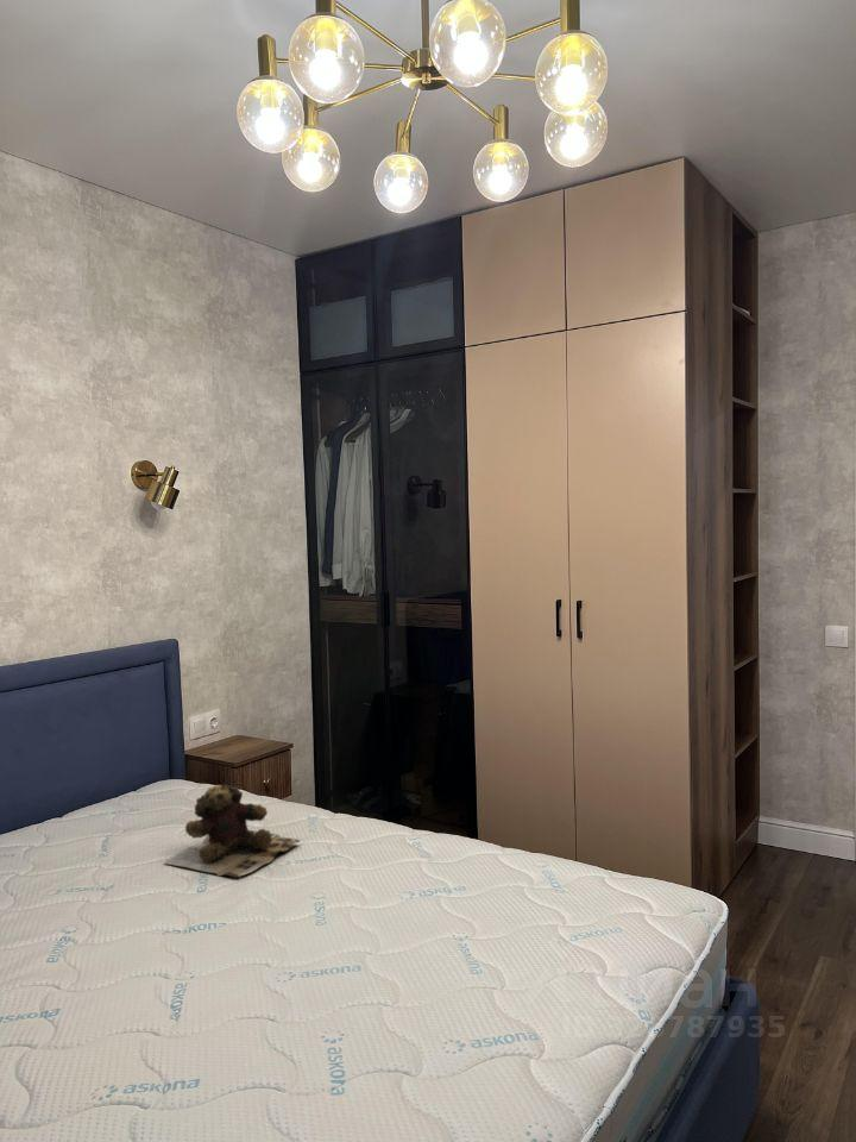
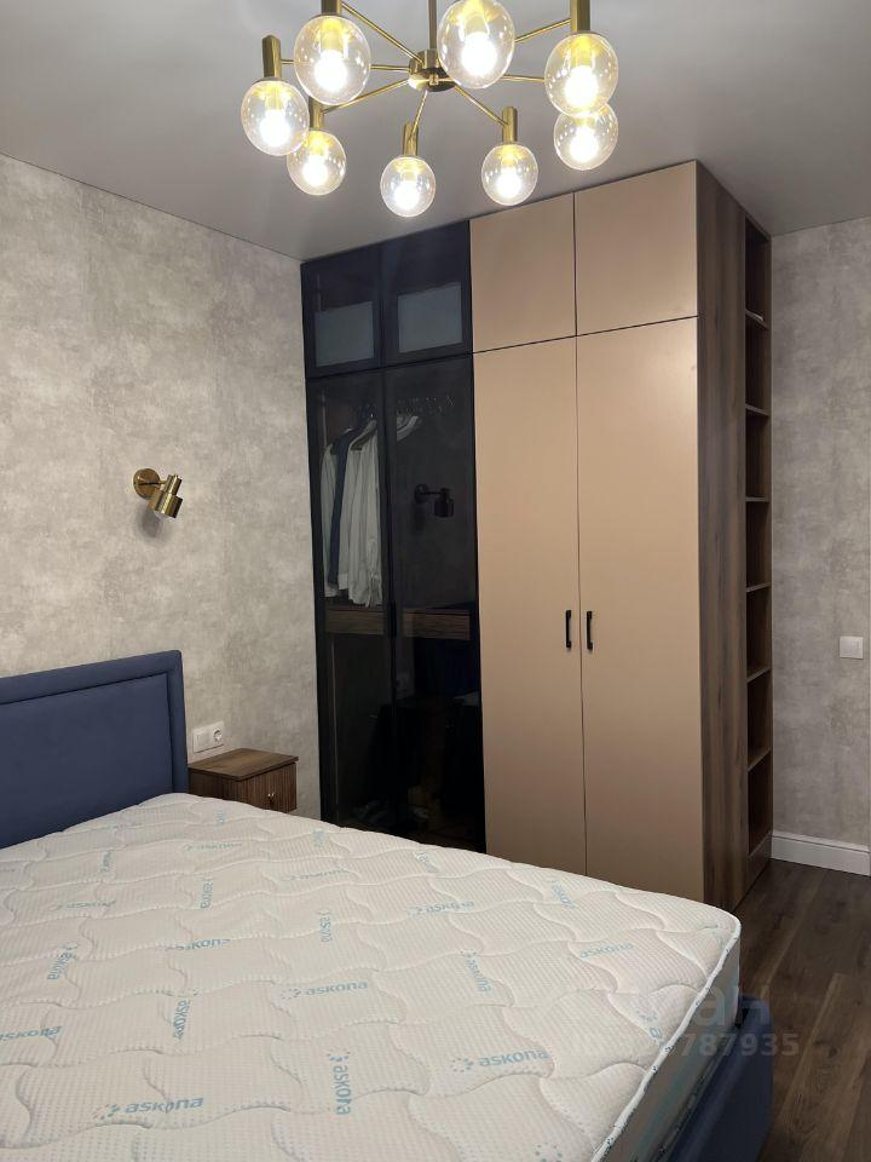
- teddy bear [163,784,302,878]
